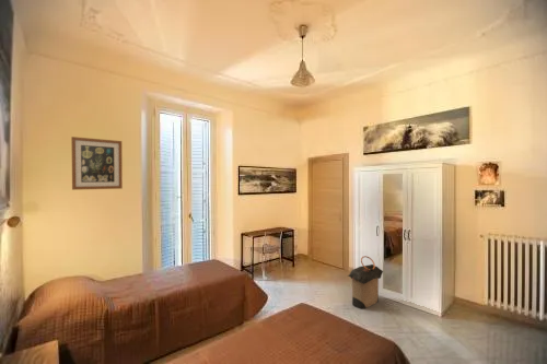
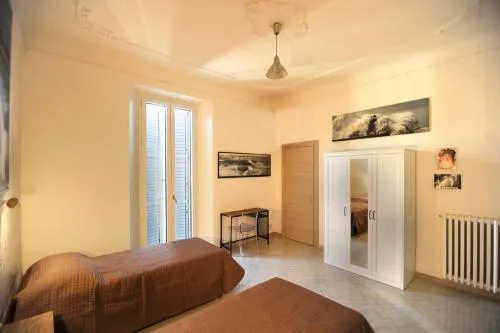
- wall art [70,136,124,191]
- laundry hamper [347,255,384,310]
